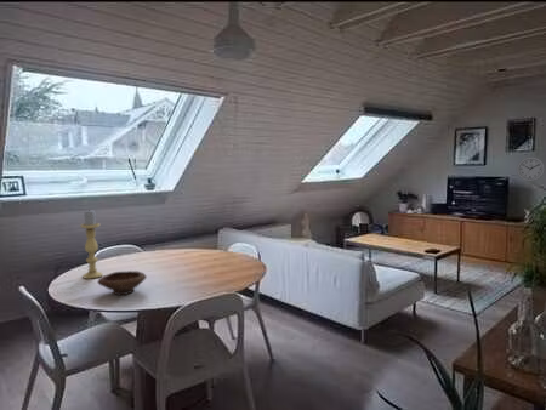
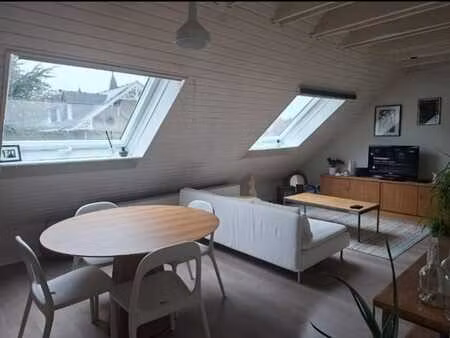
- bowl [96,269,148,296]
- wall clock [516,155,546,182]
- candle holder [79,210,104,280]
